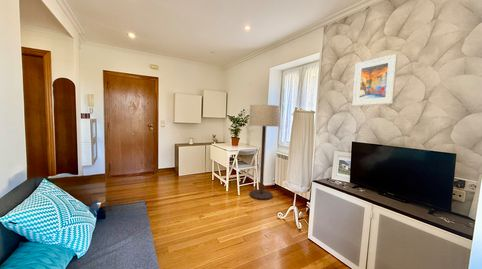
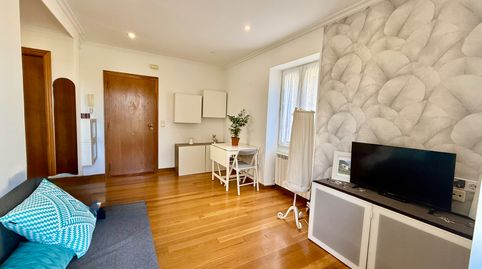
- floor lamp [248,104,281,201]
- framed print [352,53,398,107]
